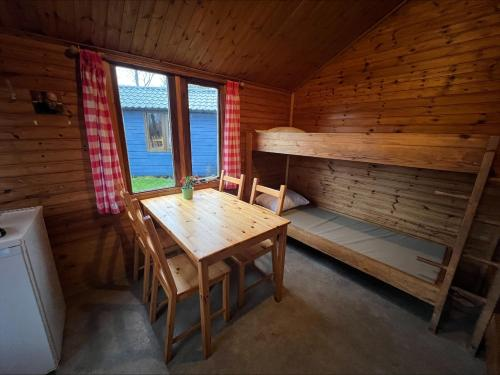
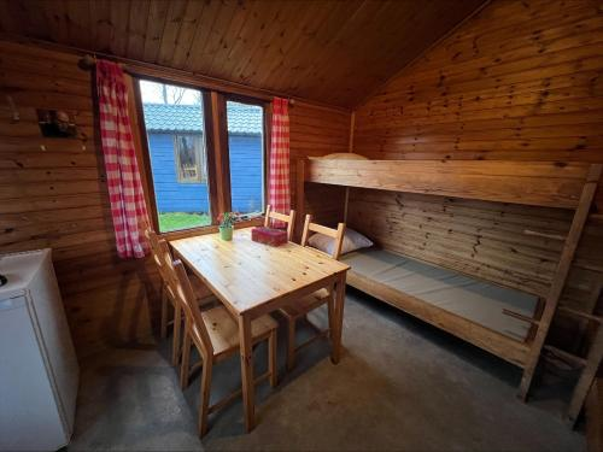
+ tissue box [250,225,289,248]
